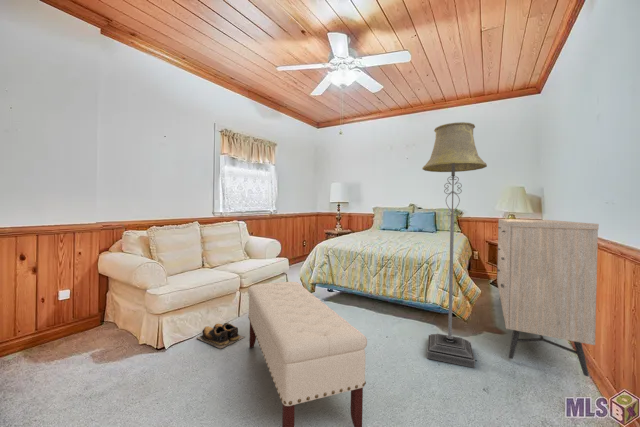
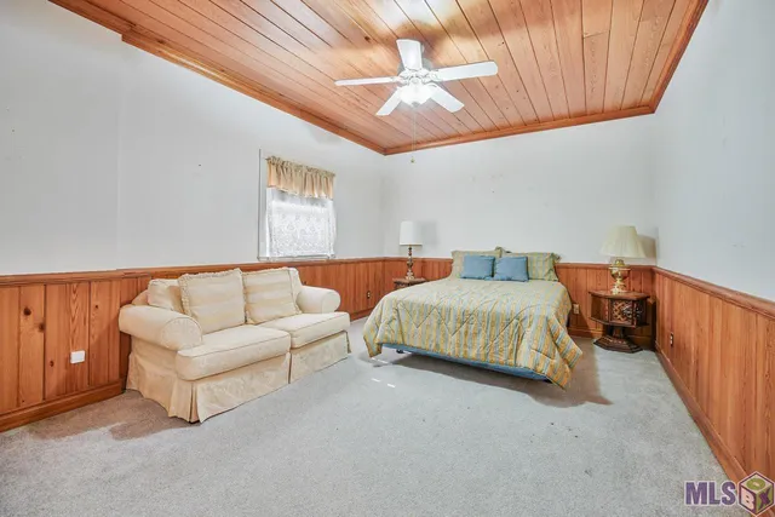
- dresser [496,218,600,377]
- bench [247,281,368,427]
- shoes [196,322,245,350]
- floor lamp [421,121,488,369]
